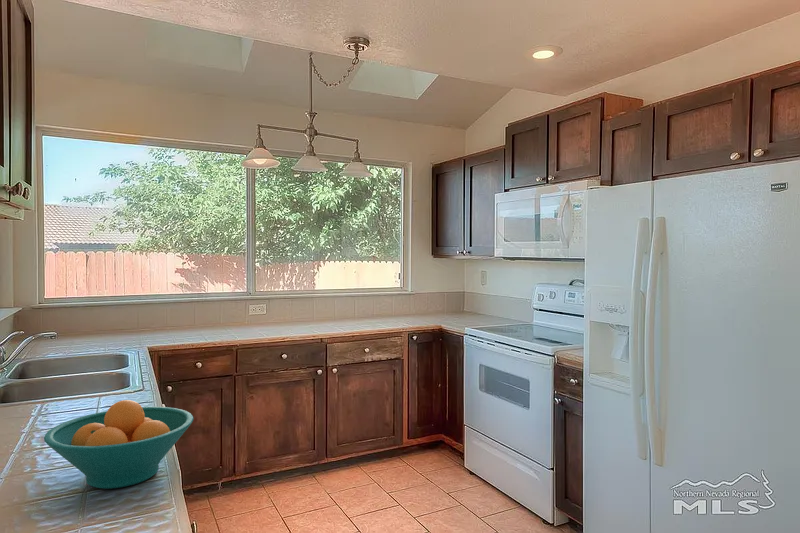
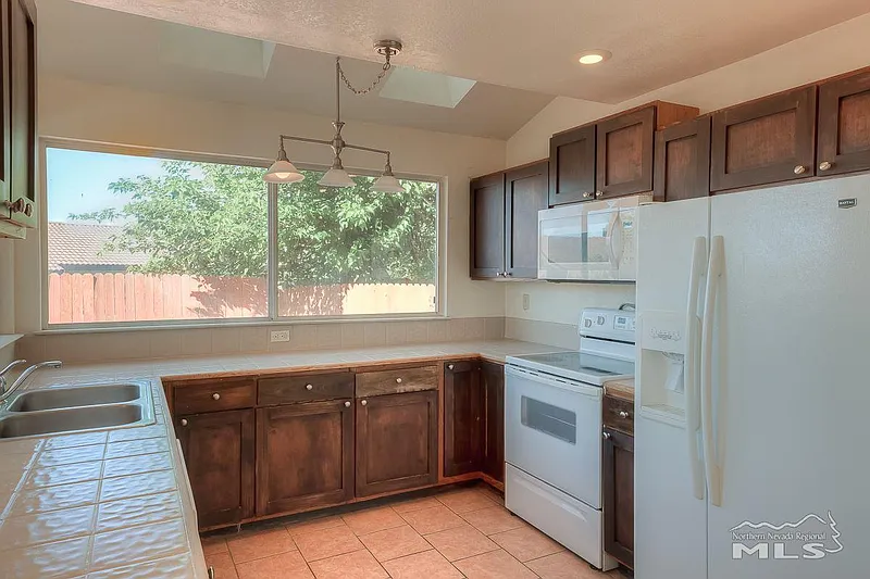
- fruit bowl [43,399,194,490]
